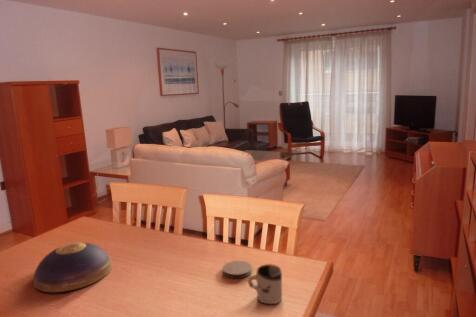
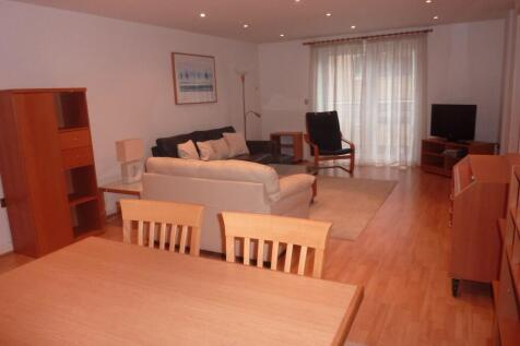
- decorative bowl [33,242,113,293]
- coaster [222,260,253,279]
- cup [247,263,283,306]
